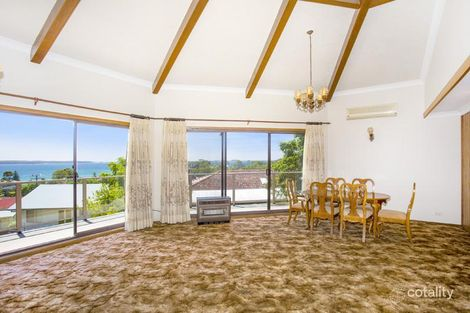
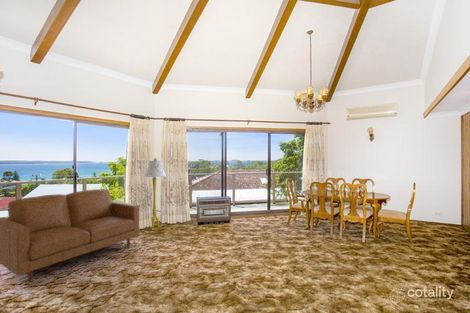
+ floor lamp [143,157,167,231]
+ sofa [0,188,140,284]
